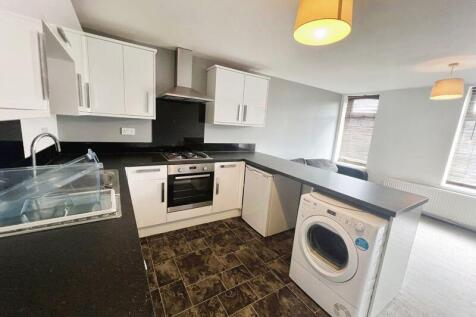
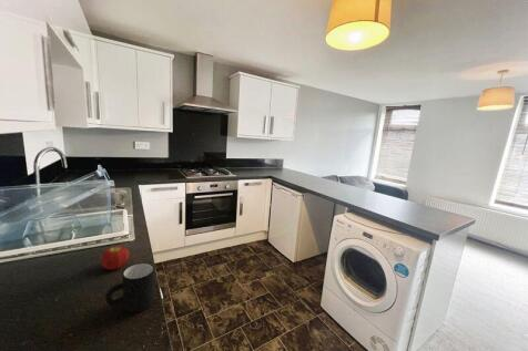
+ mug [104,261,155,313]
+ fruit [100,245,130,271]
